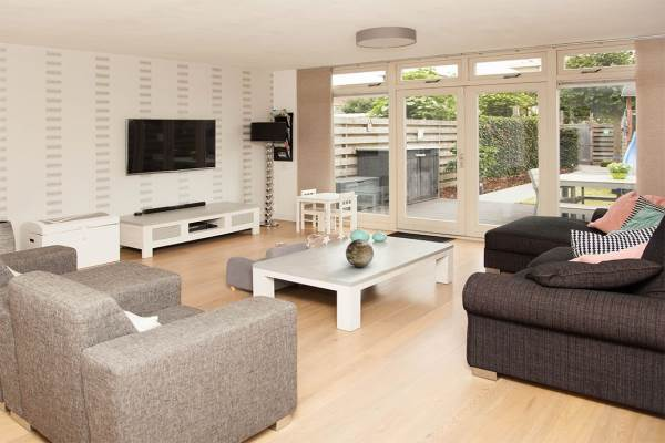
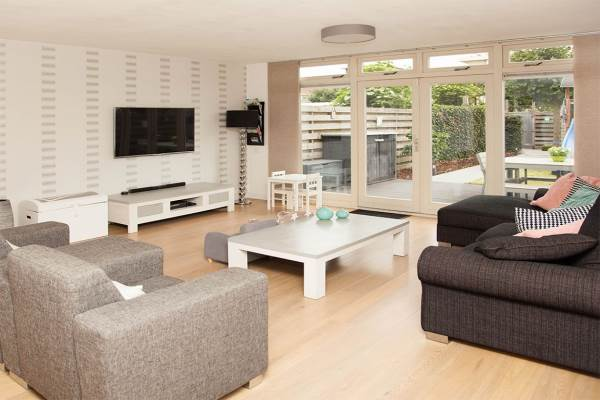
- decorative orb [345,238,375,268]
